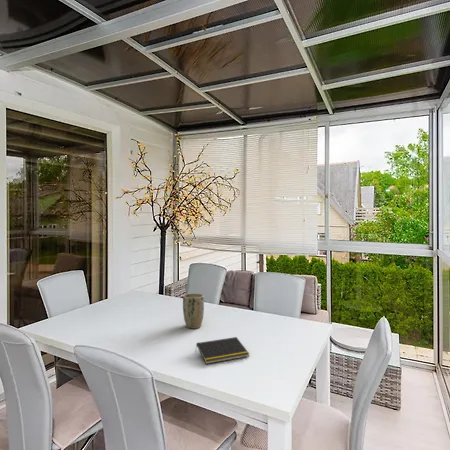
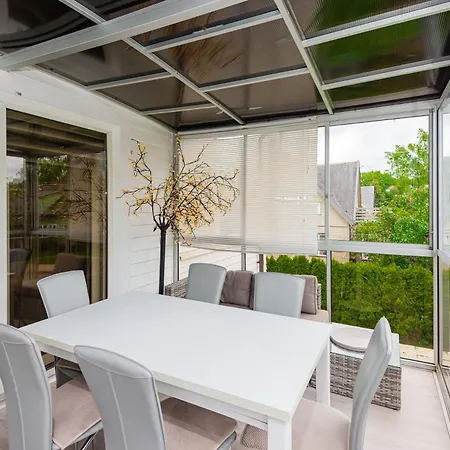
- notepad [194,336,250,365]
- plant pot [182,292,205,330]
